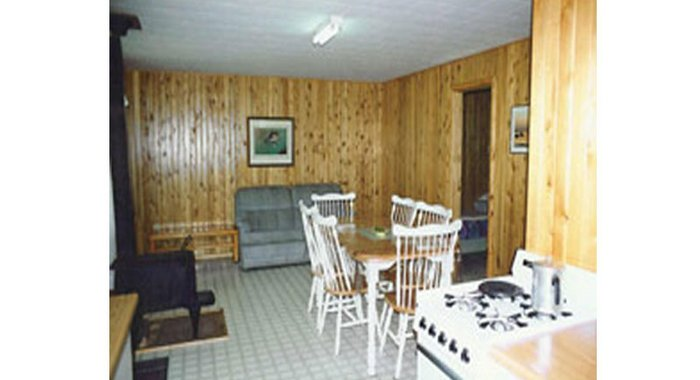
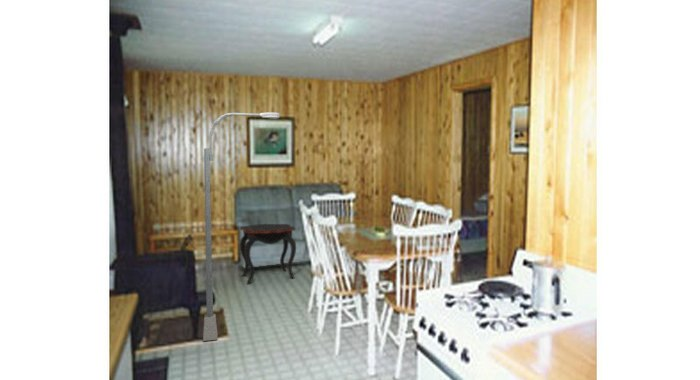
+ side table [239,223,297,284]
+ floor lamp [202,111,281,342]
